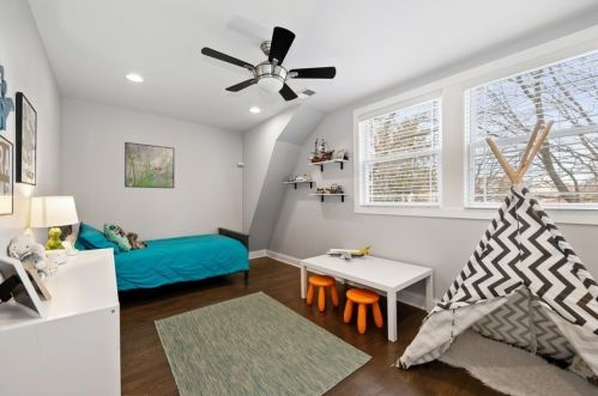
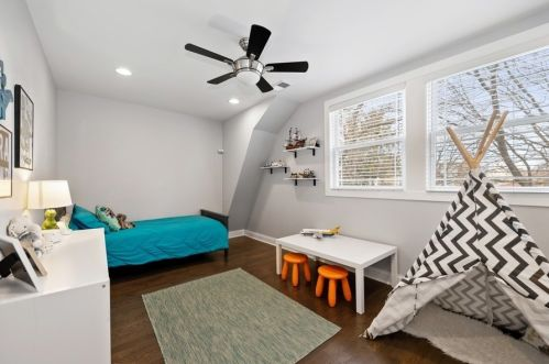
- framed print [123,141,175,189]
